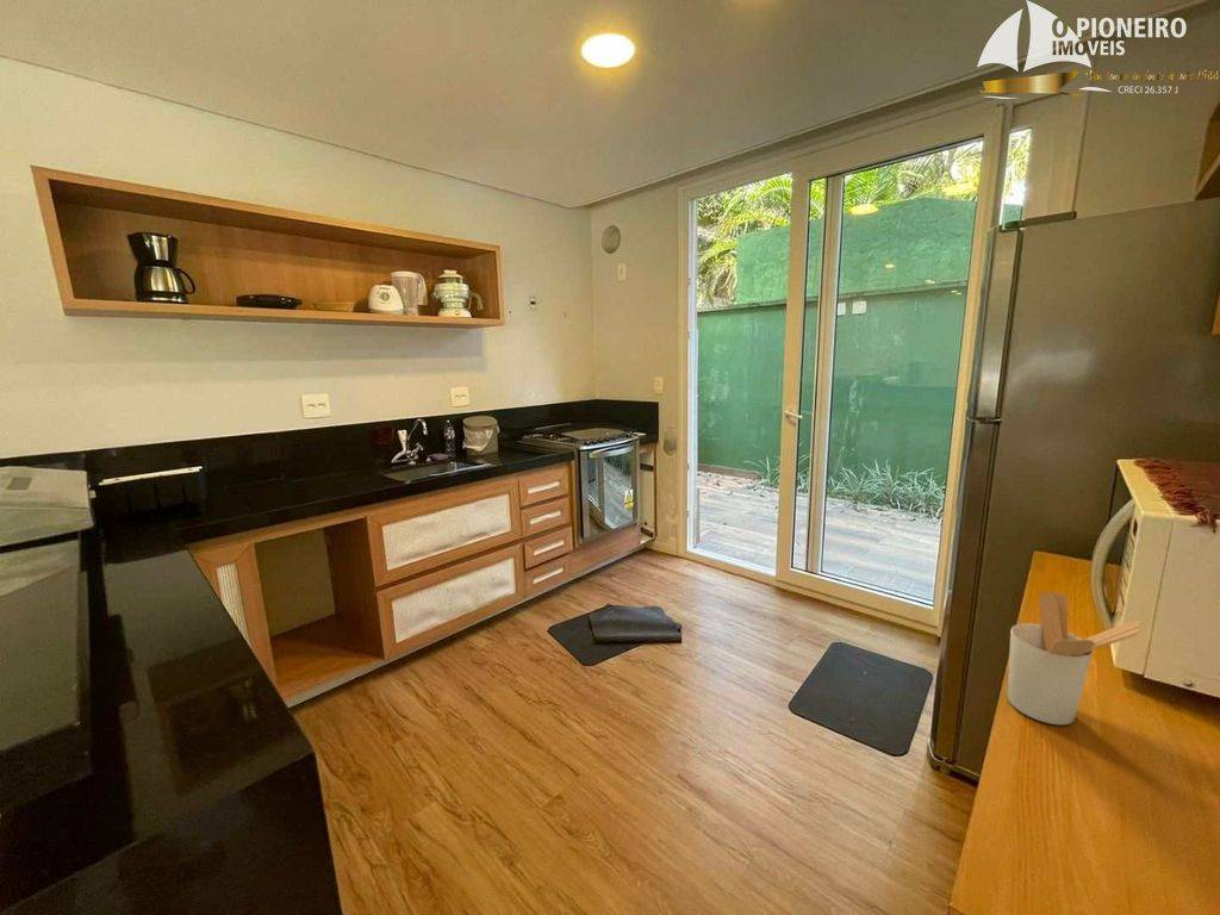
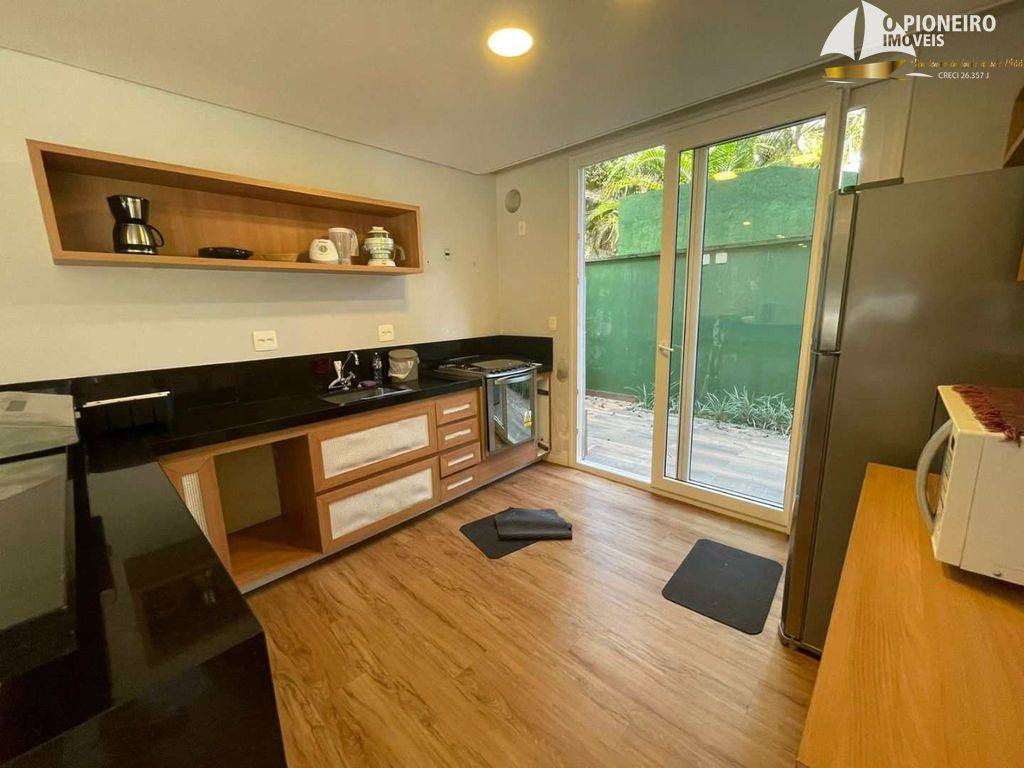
- utensil holder [1007,591,1143,726]
